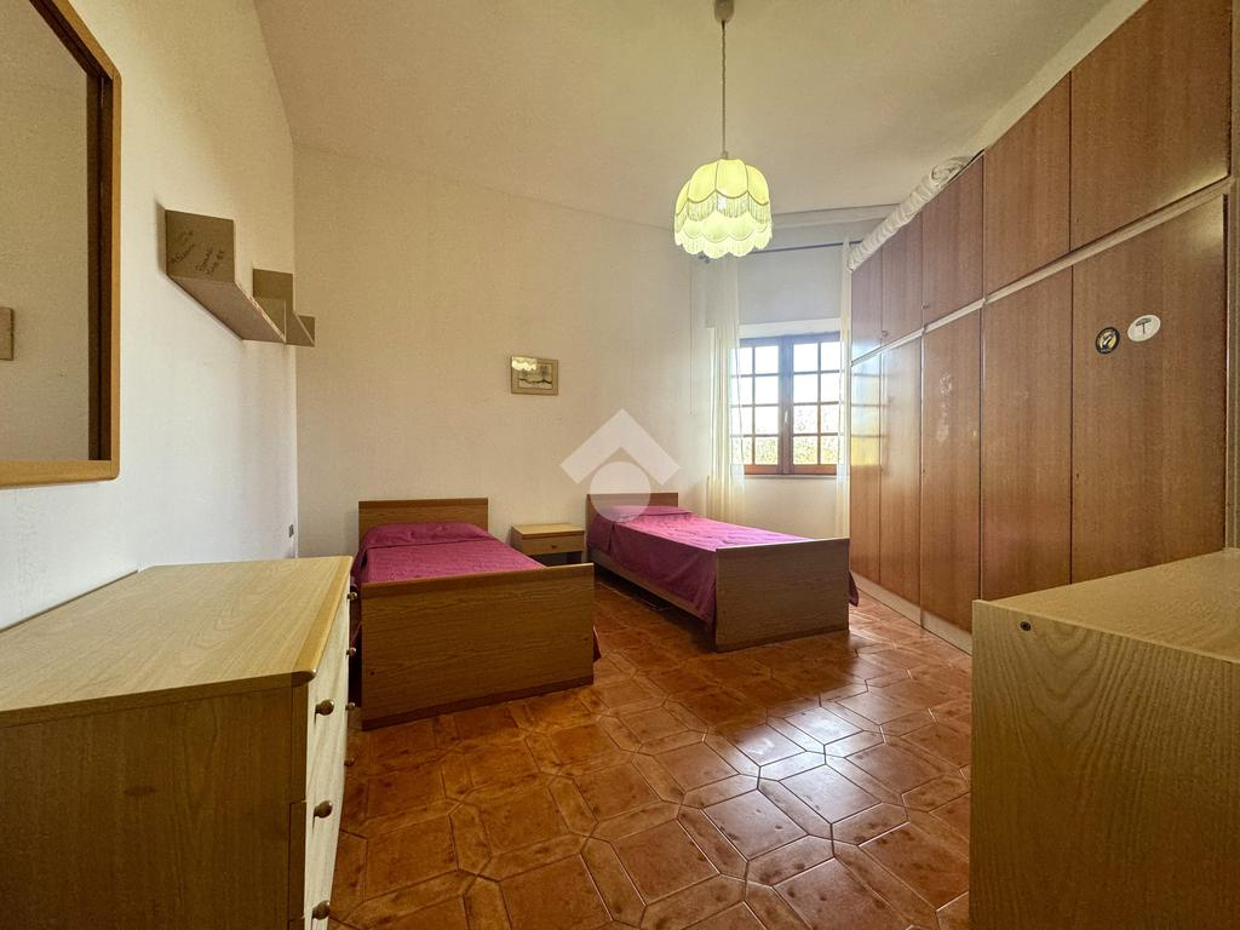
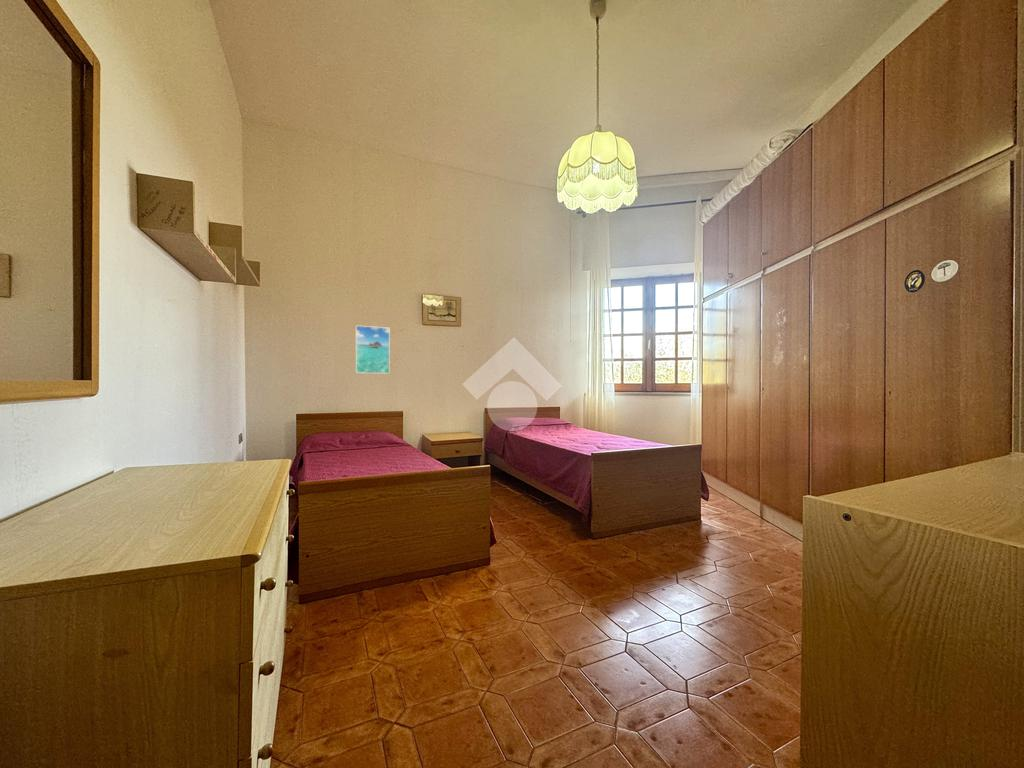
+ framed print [355,325,391,374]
